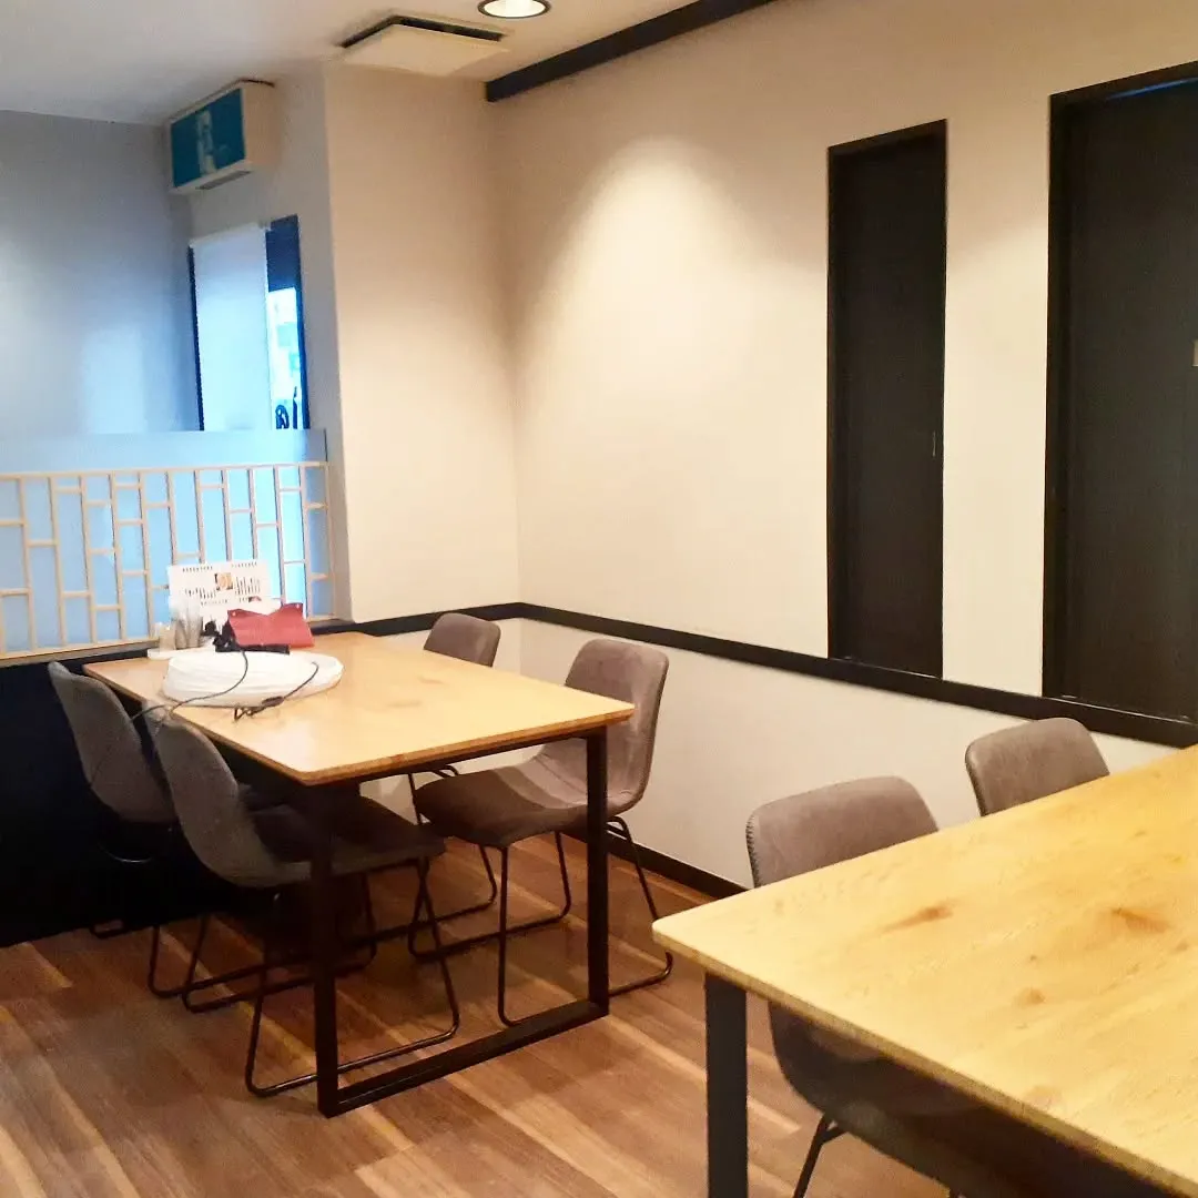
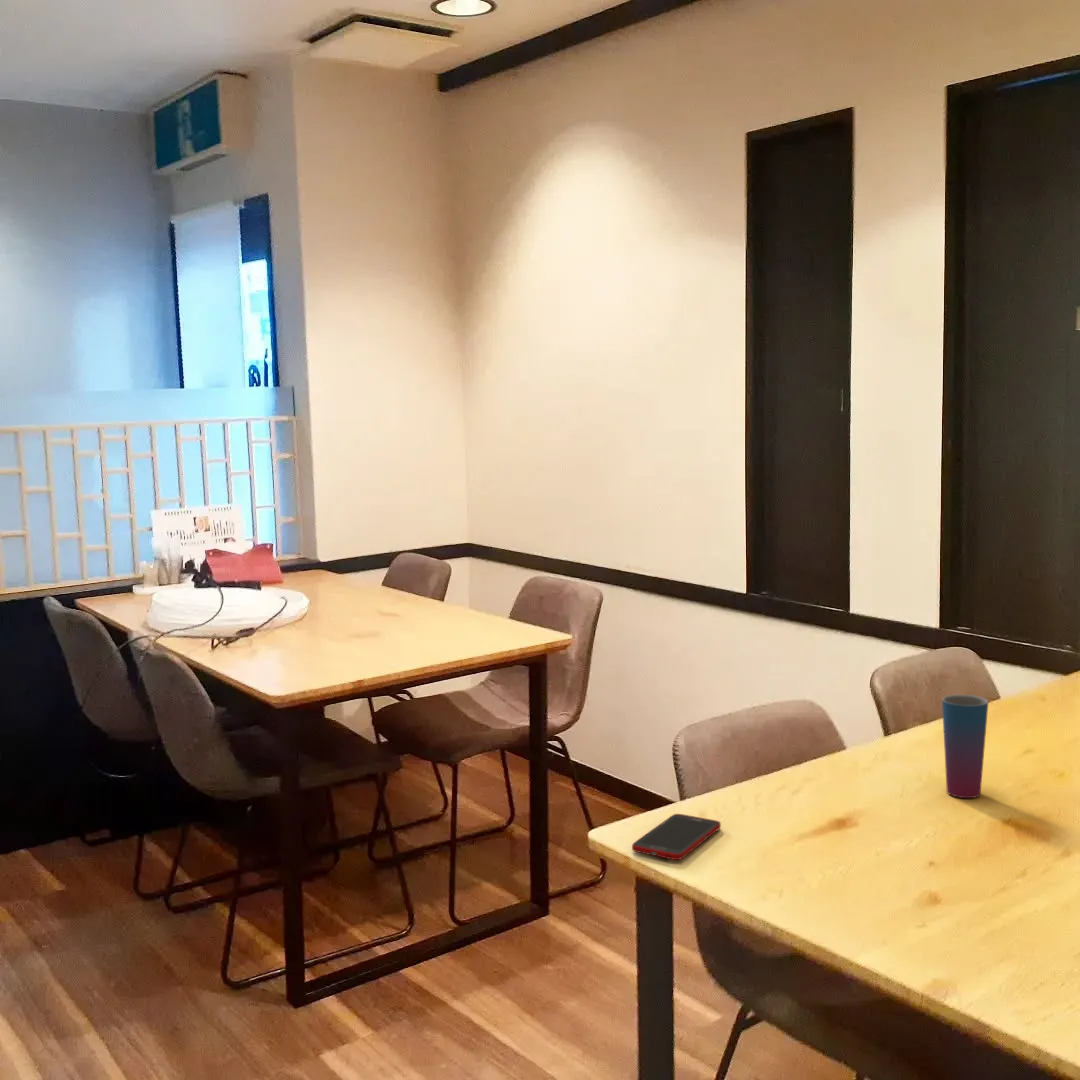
+ cup [941,694,989,799]
+ cell phone [631,813,722,861]
